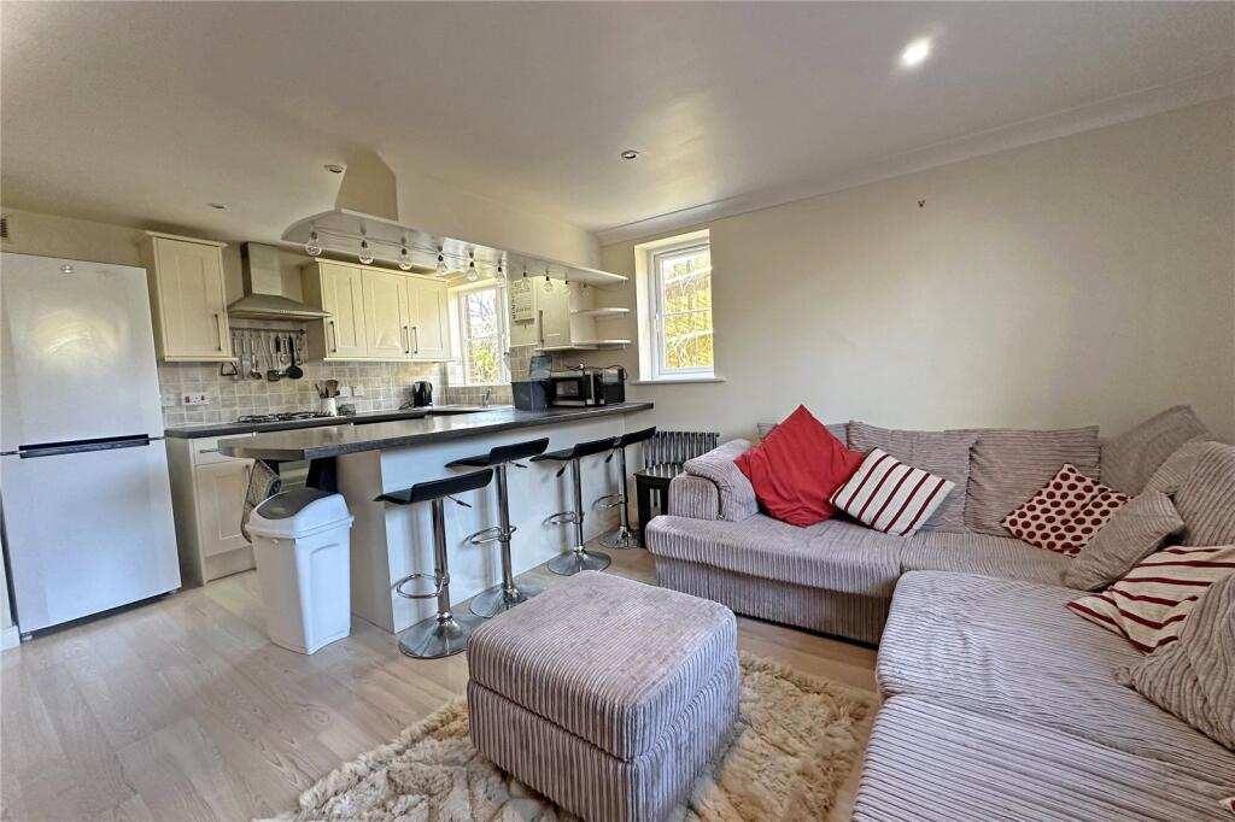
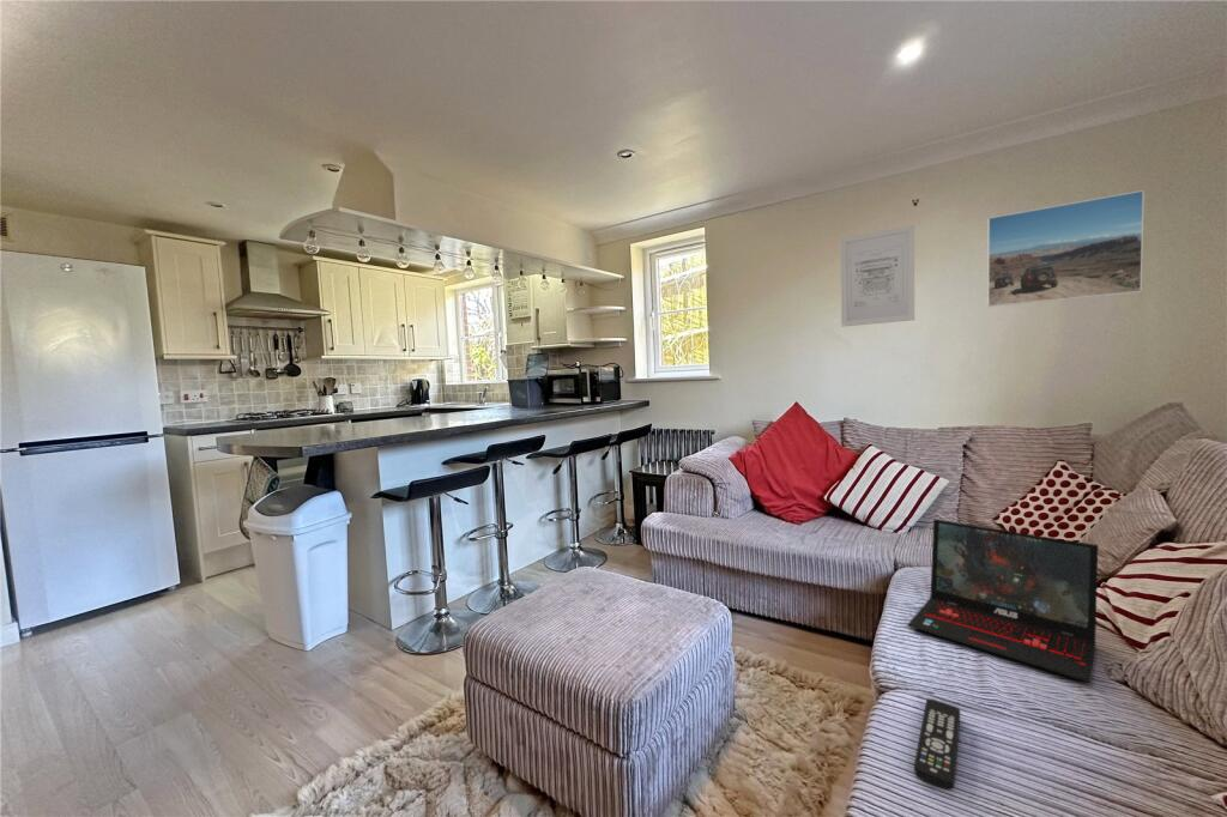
+ laptop [906,518,1099,684]
+ remote control [913,697,961,792]
+ wall art [839,224,915,328]
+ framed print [986,189,1146,308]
